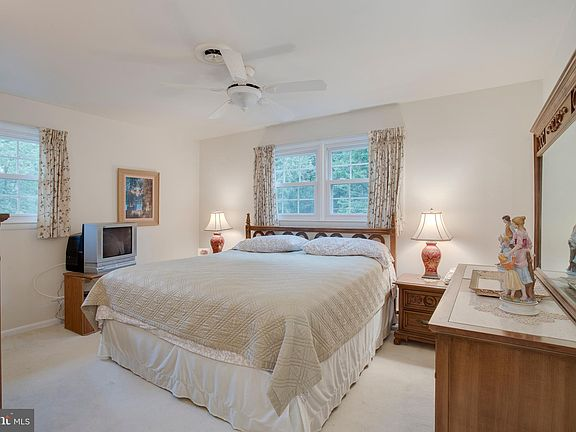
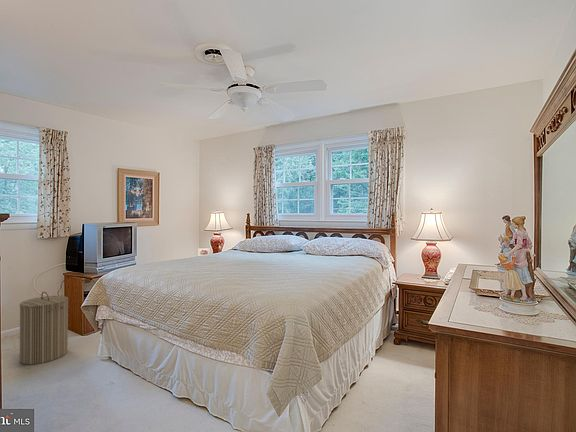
+ laundry hamper [19,291,69,366]
